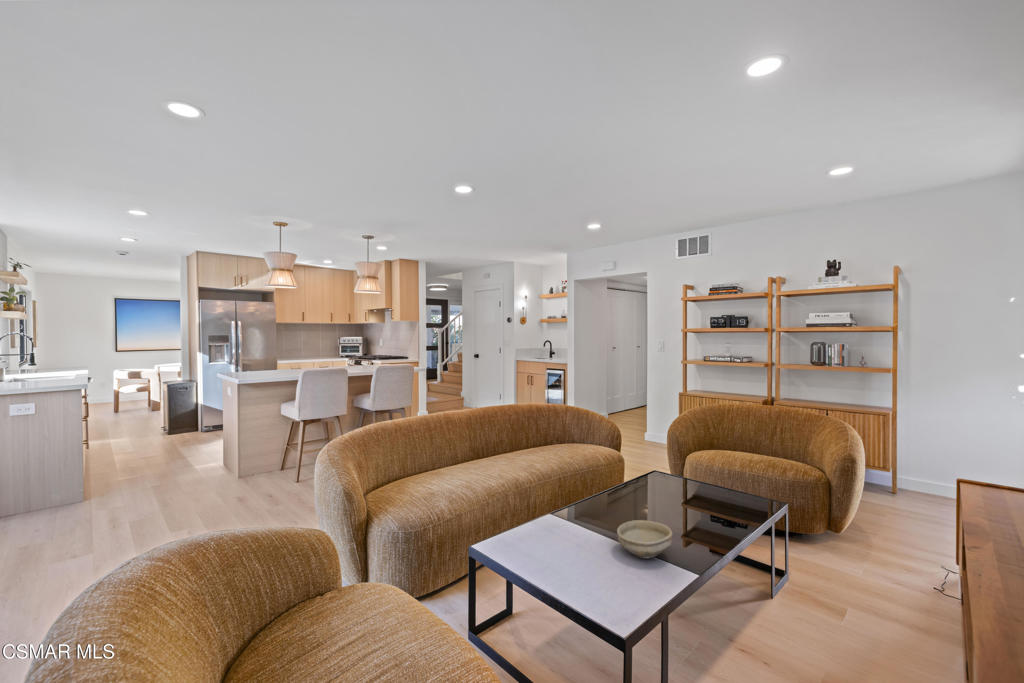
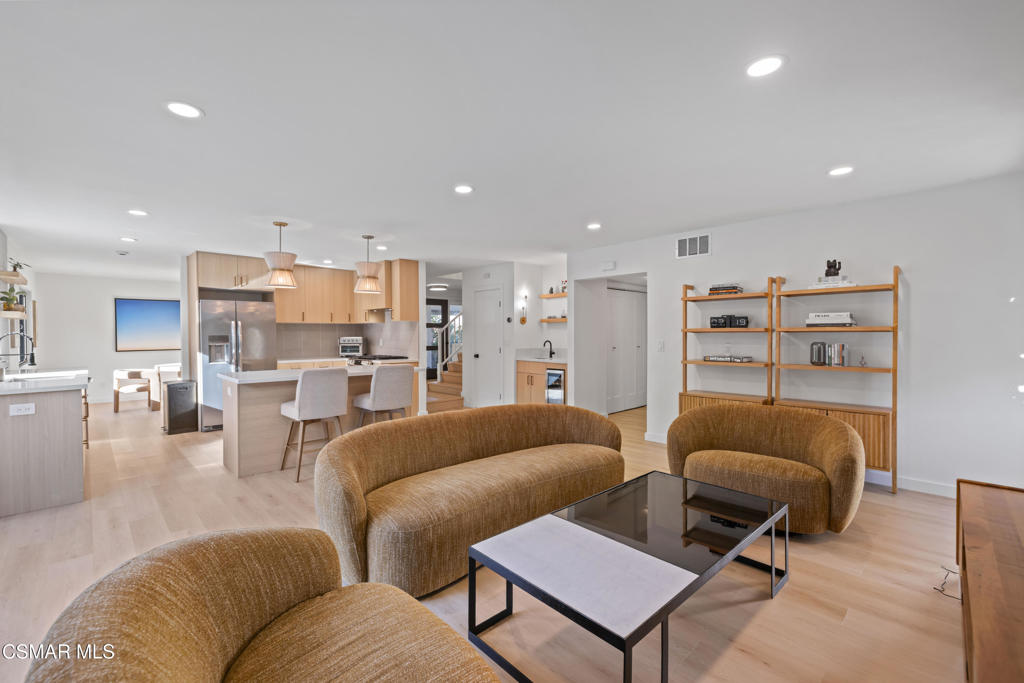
- bowl [616,519,674,560]
